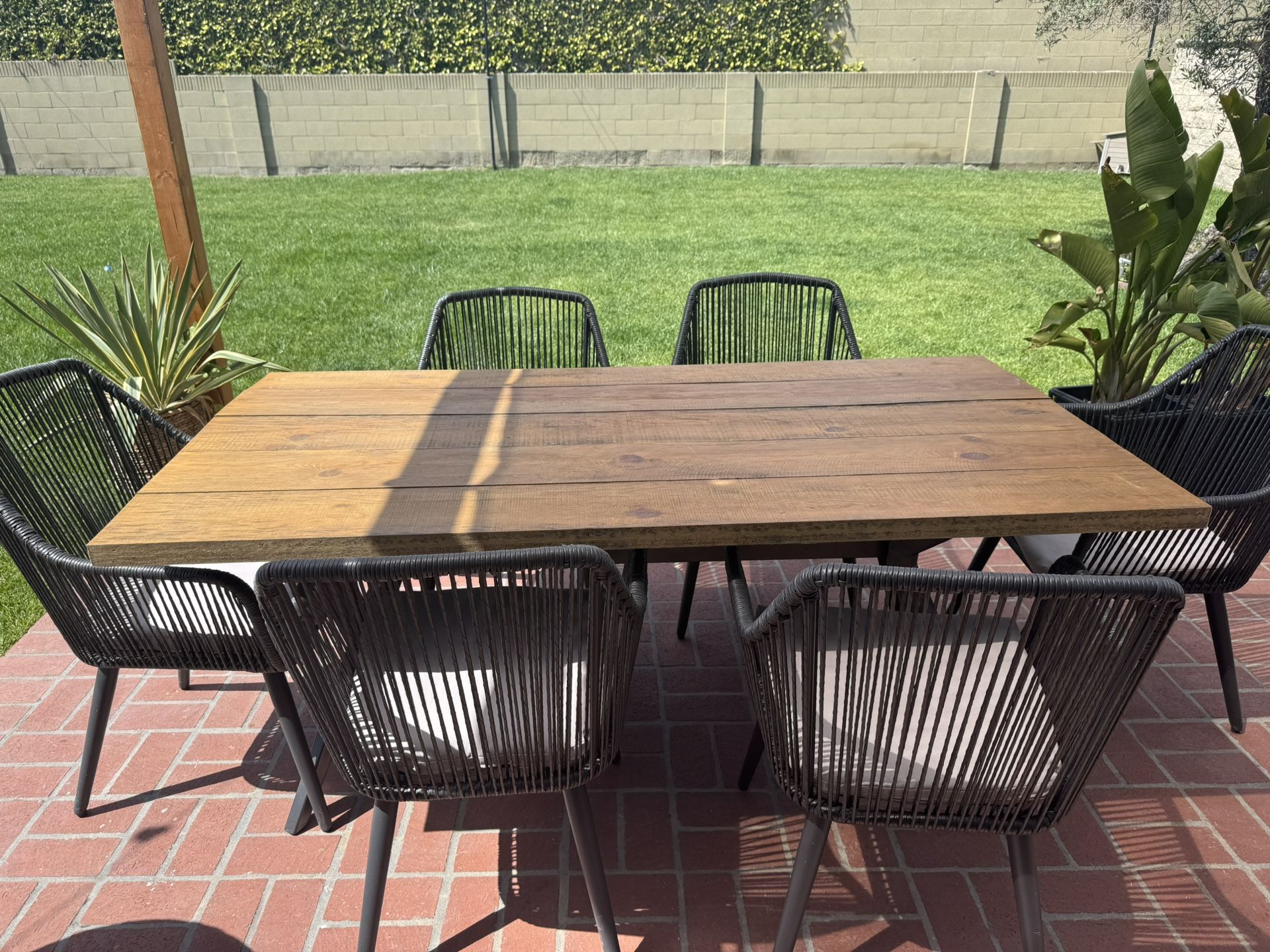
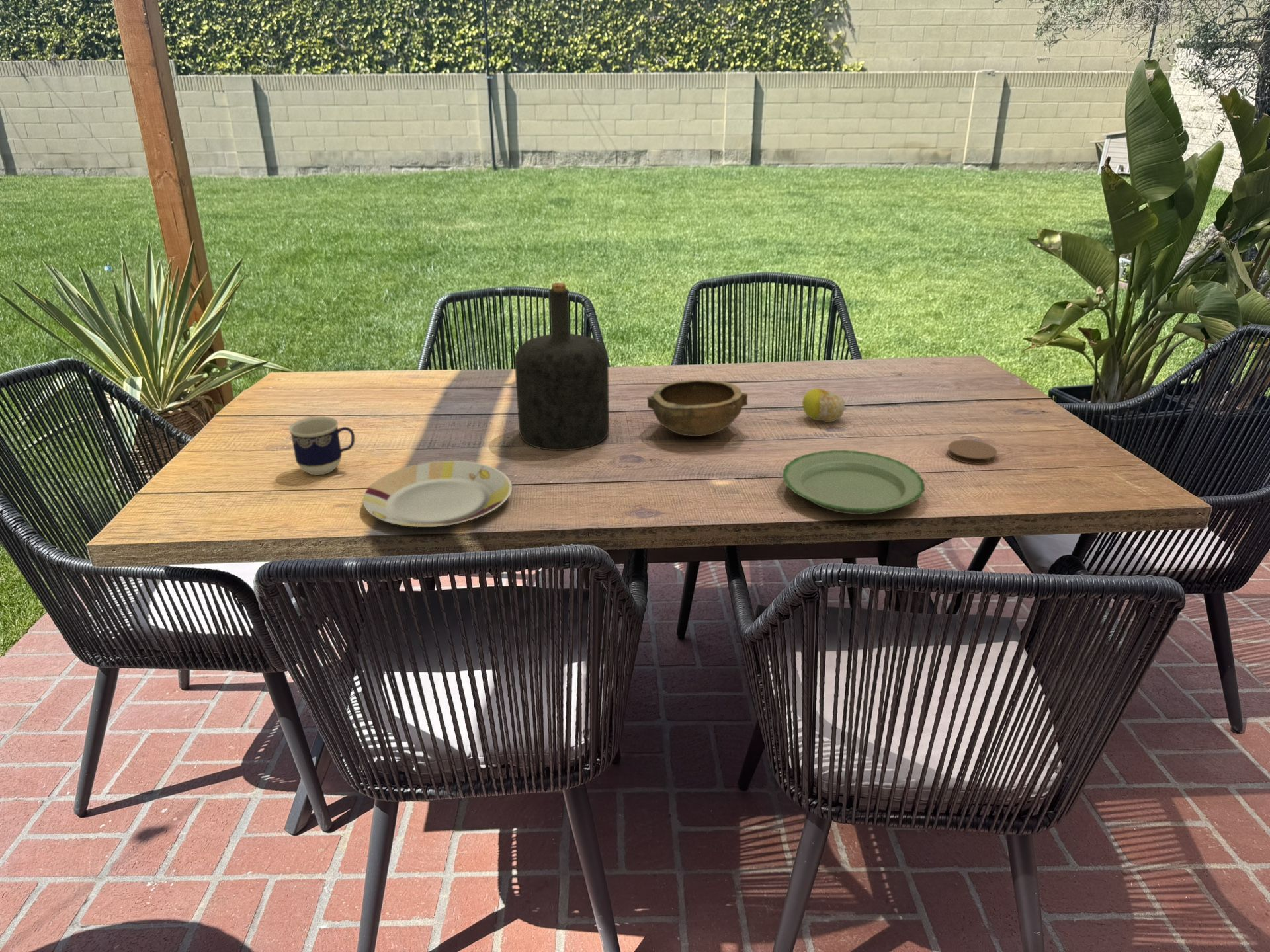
+ cup [288,416,355,476]
+ coaster [947,439,998,465]
+ bowl [646,379,748,437]
+ plate [781,450,926,515]
+ plate [362,460,513,528]
+ fruit [802,388,845,423]
+ bottle [514,282,610,451]
